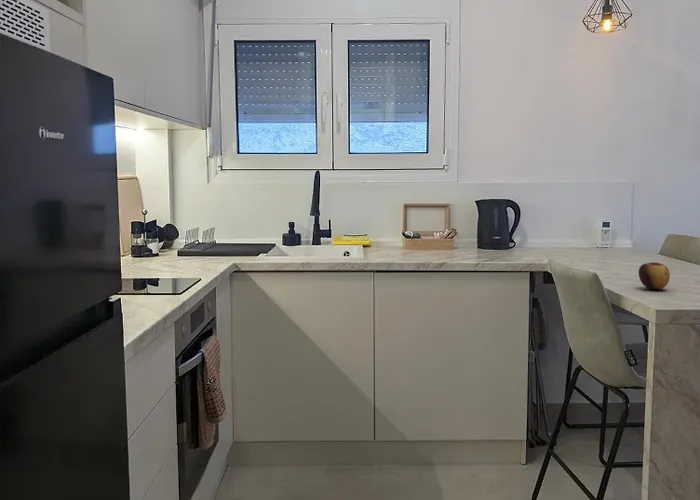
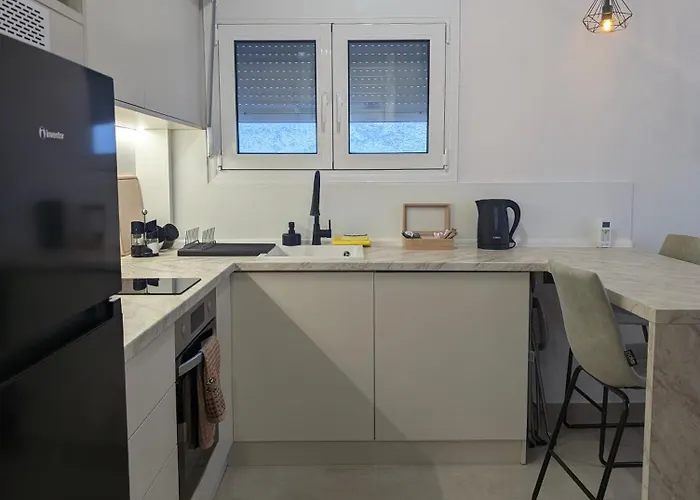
- apple [638,261,671,291]
